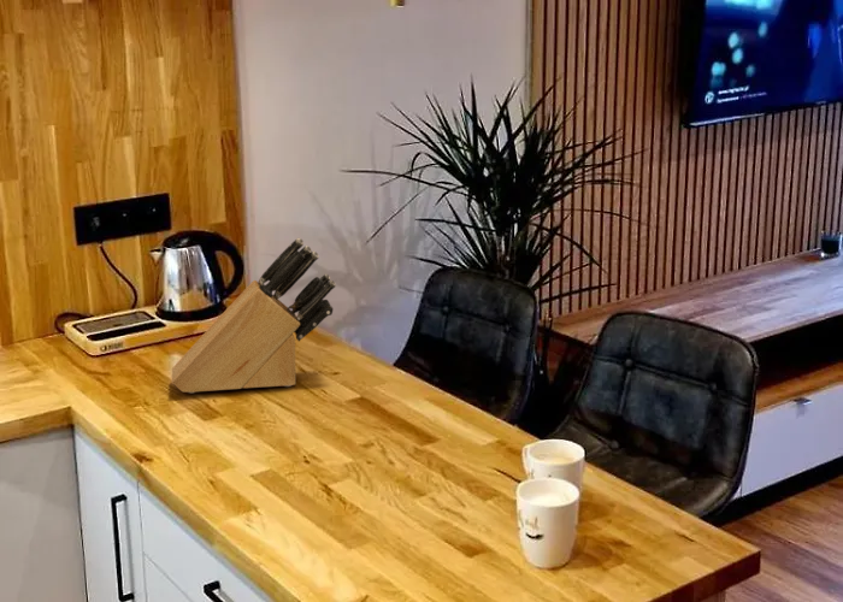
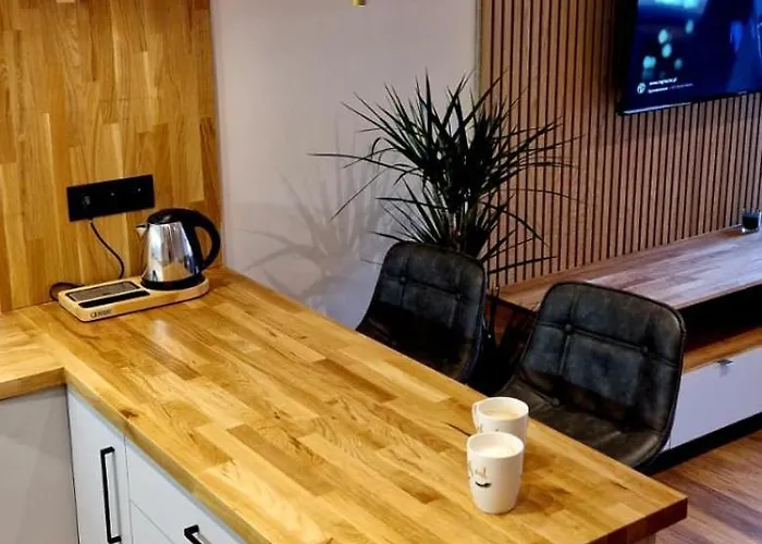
- knife block [171,237,337,394]
